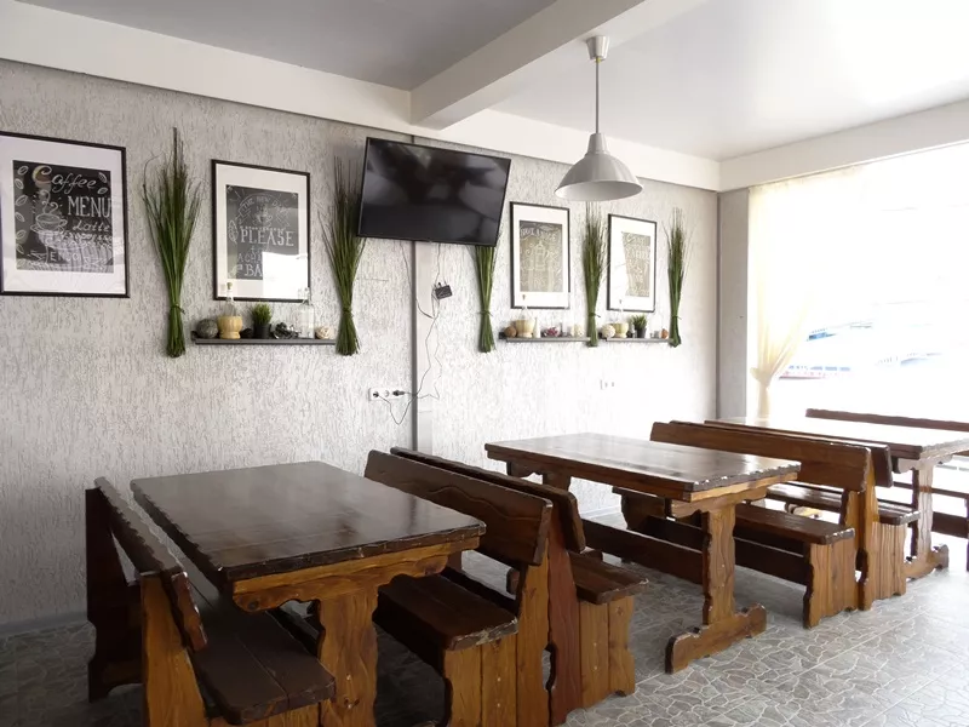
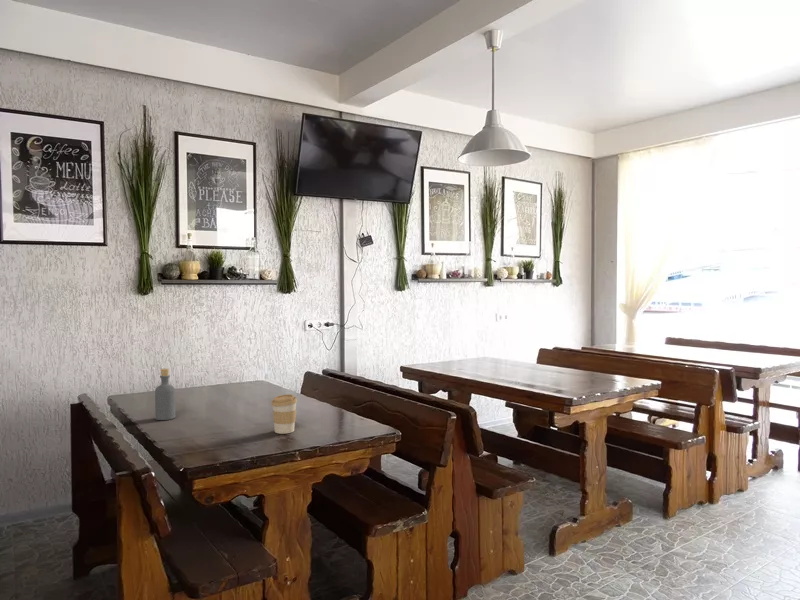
+ coffee cup [270,393,298,435]
+ bottle [154,368,176,421]
